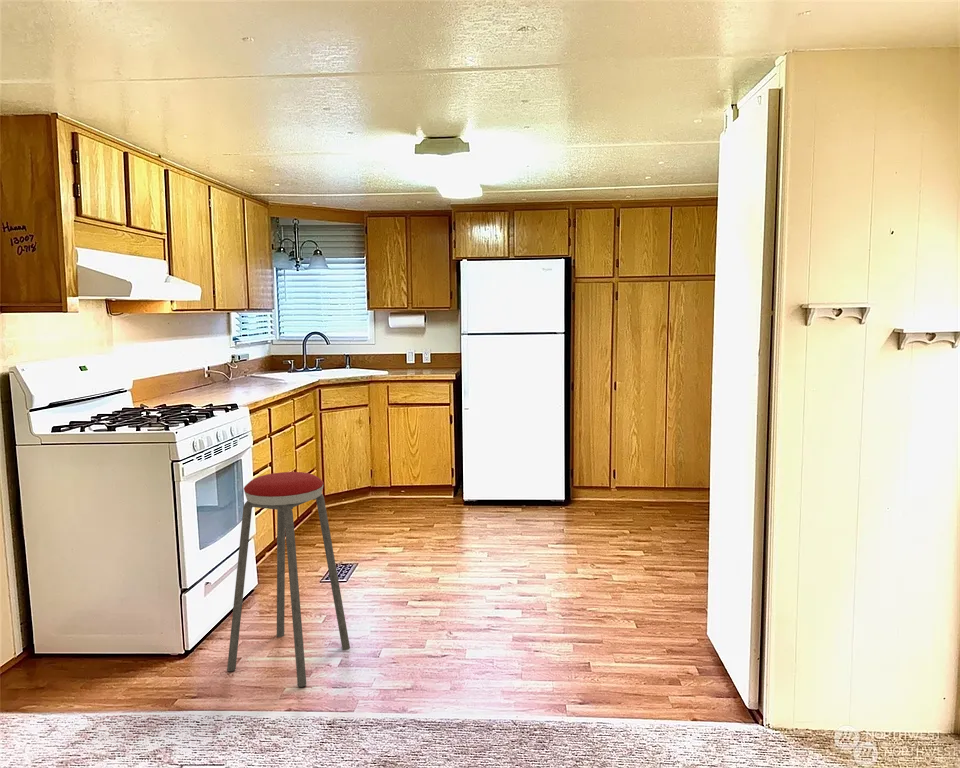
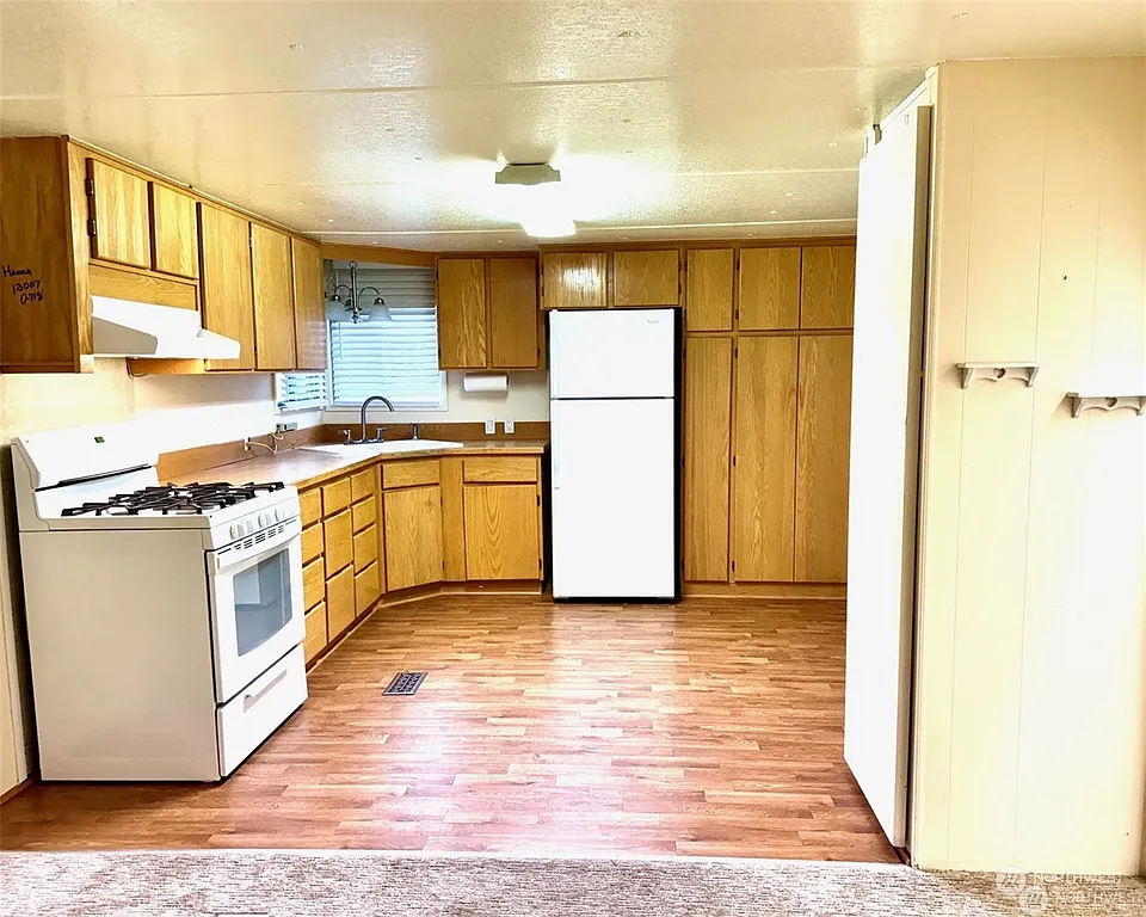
- music stool [226,471,351,688]
